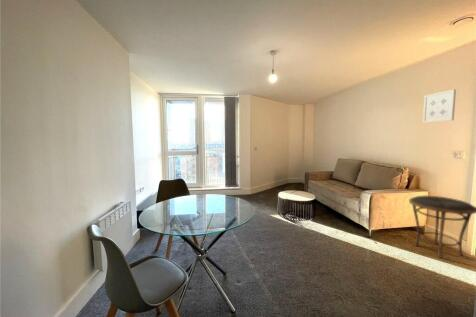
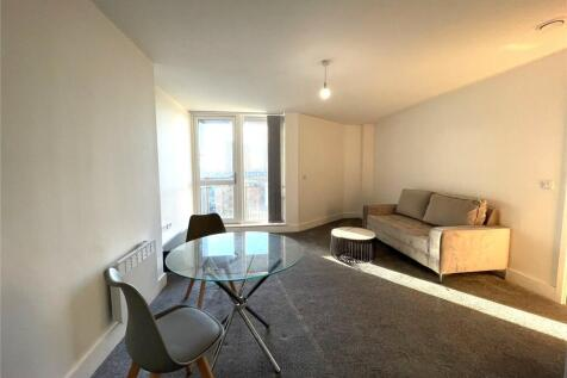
- wall art [422,89,457,124]
- side table [408,194,476,259]
